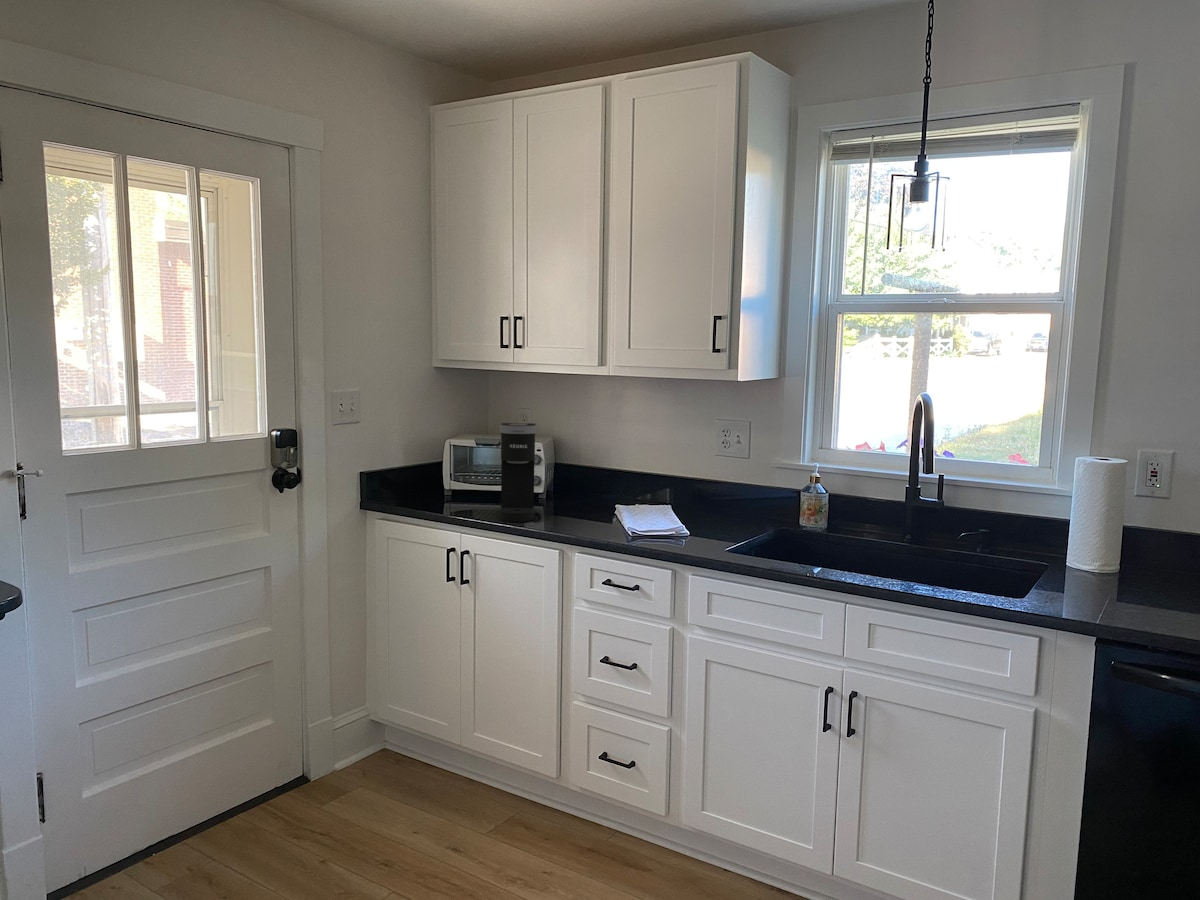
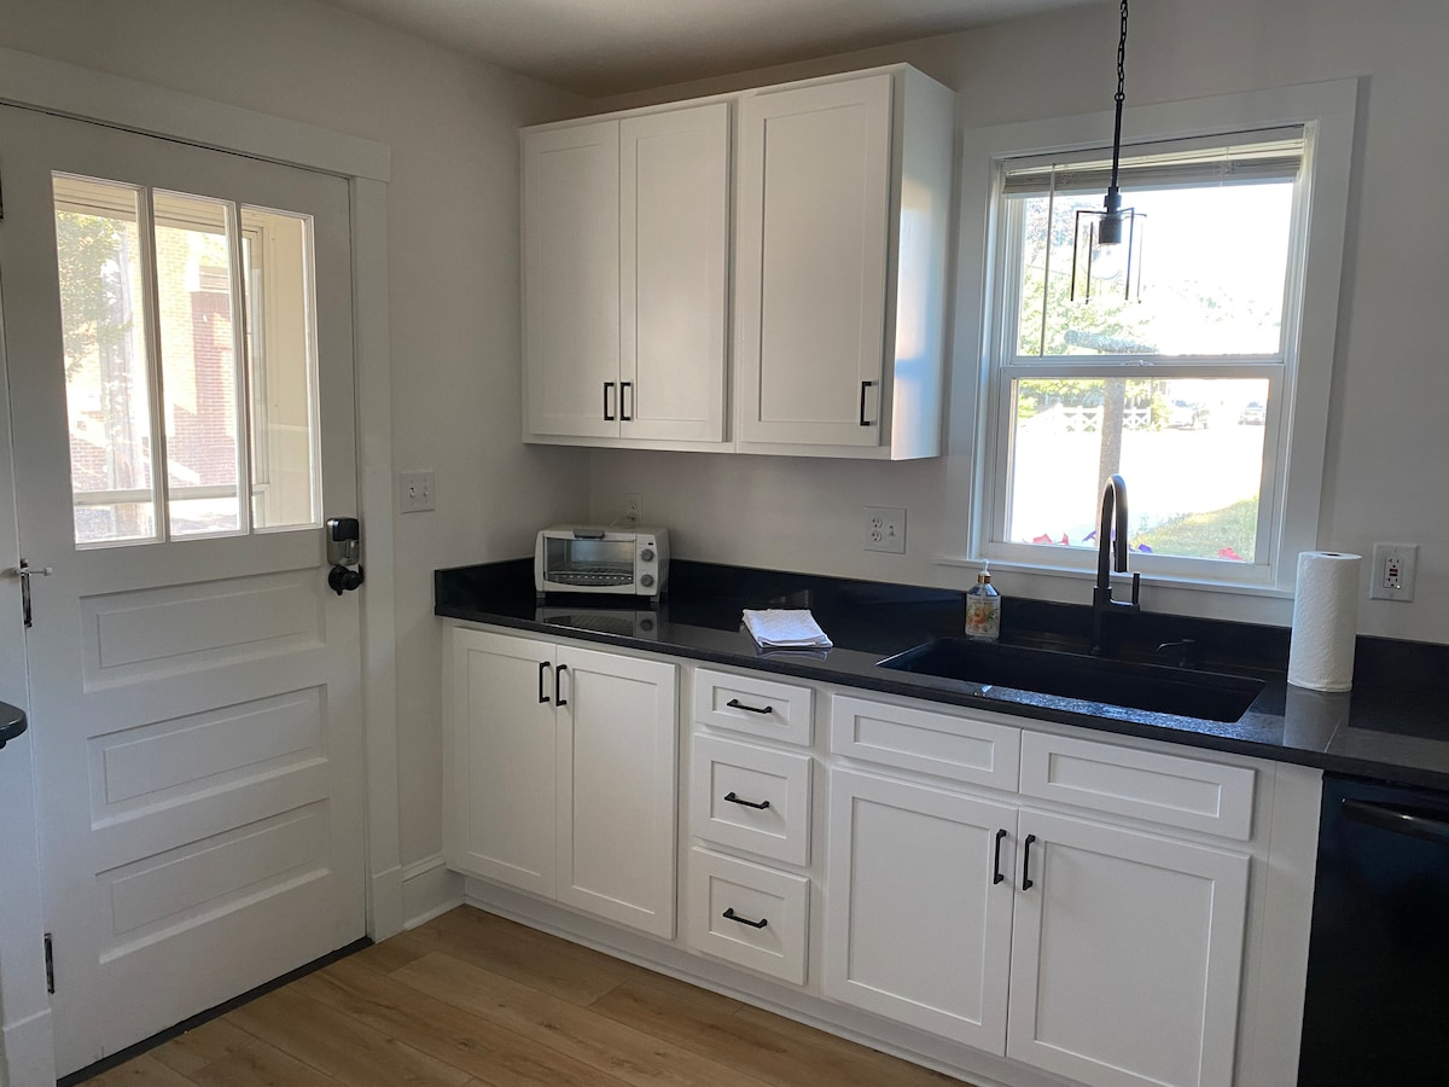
- coffee maker [499,422,538,523]
